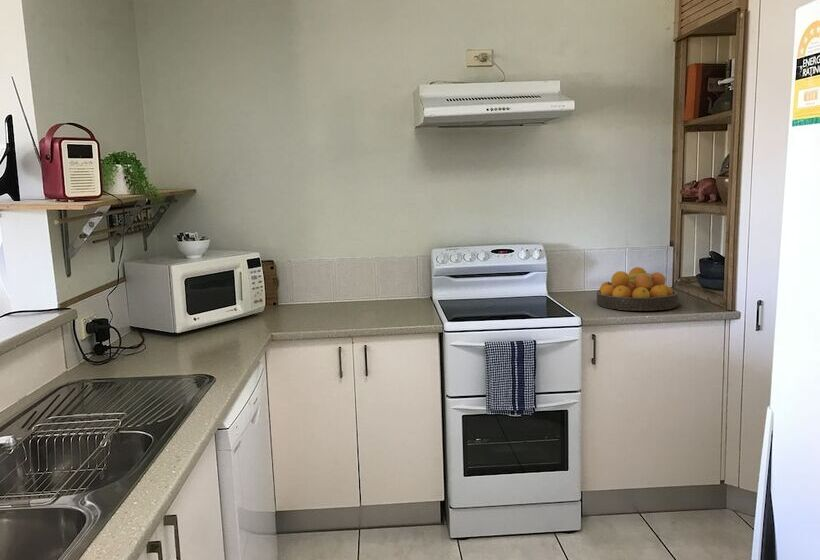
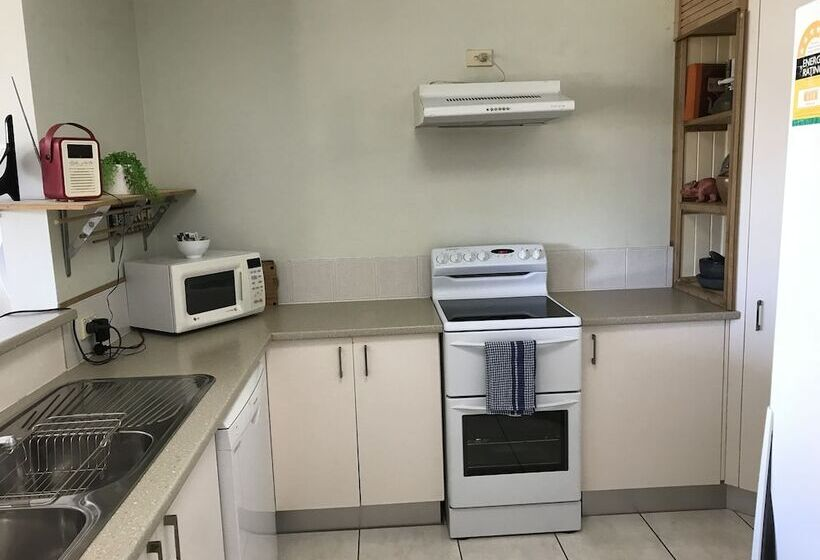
- fruit bowl [596,266,679,312]
